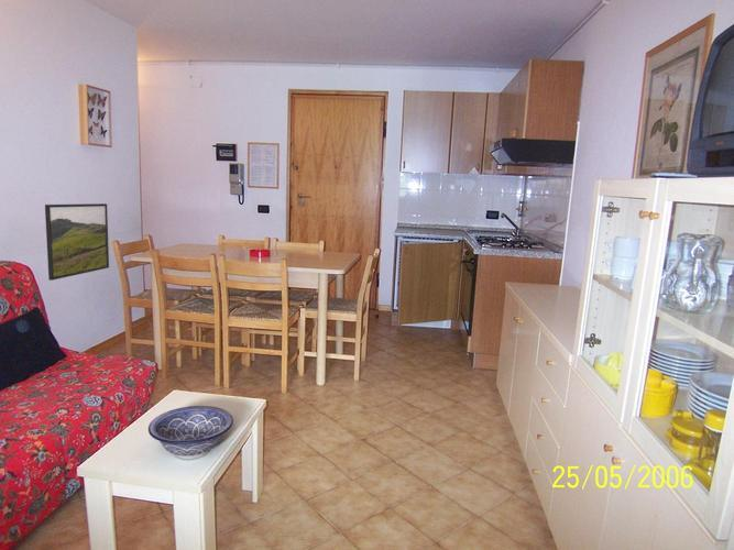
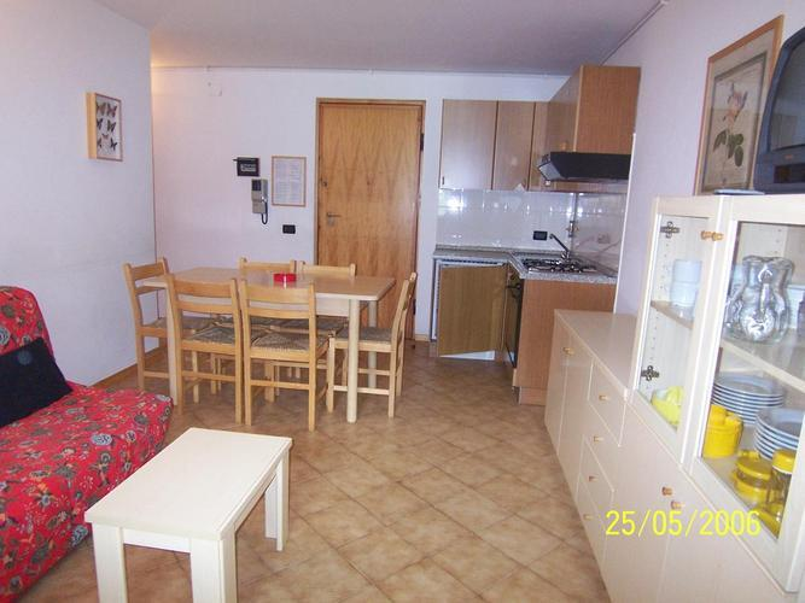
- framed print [44,202,110,282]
- decorative bowl [147,405,234,461]
